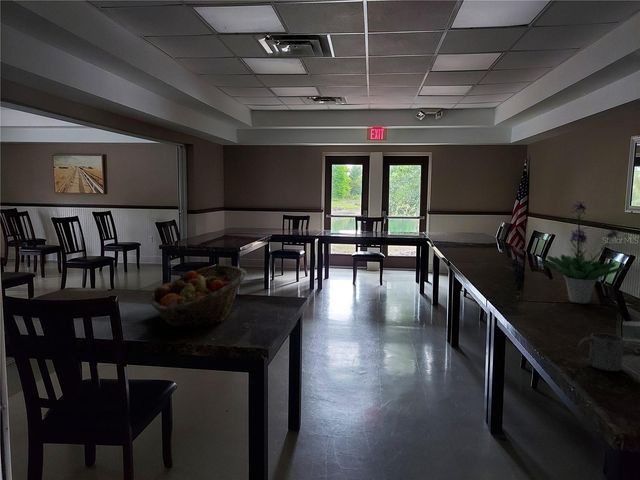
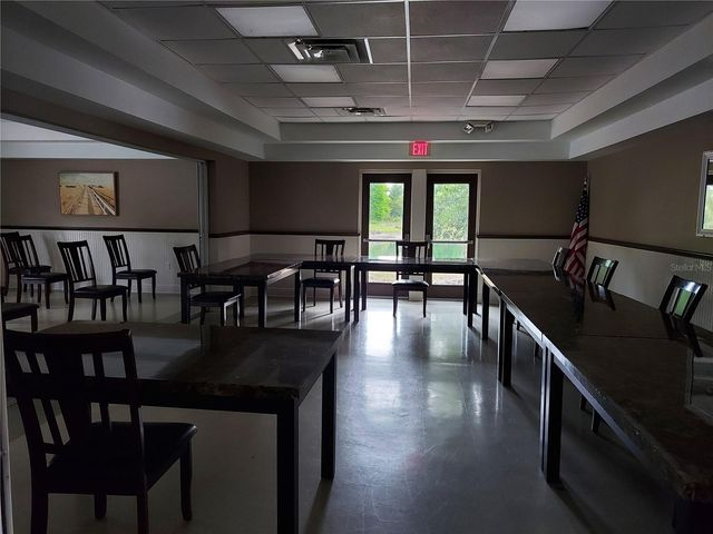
- mug [577,332,625,372]
- fruit basket [149,264,247,328]
- potted plant [537,200,629,304]
